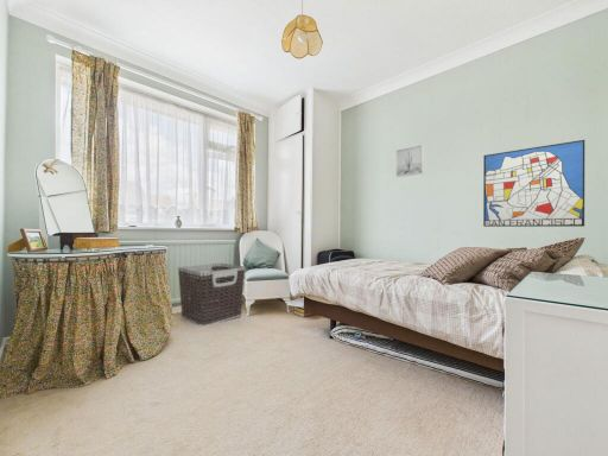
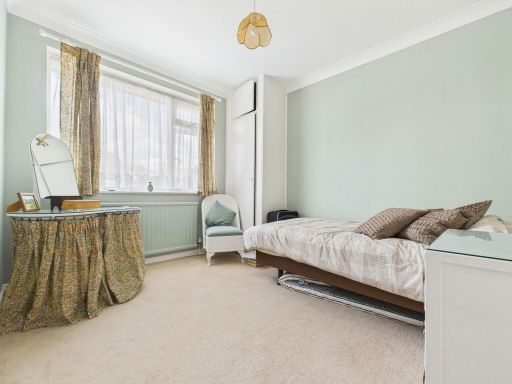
- wall art [394,144,425,178]
- clothes hamper [177,262,246,328]
- wall art [482,139,585,228]
